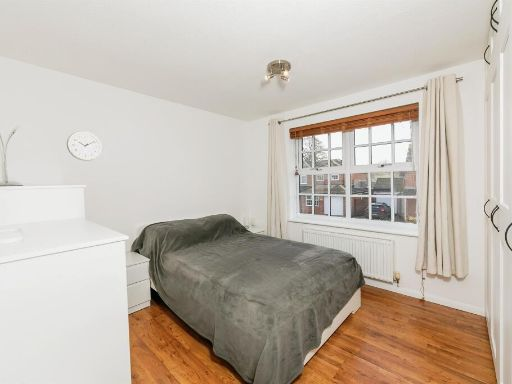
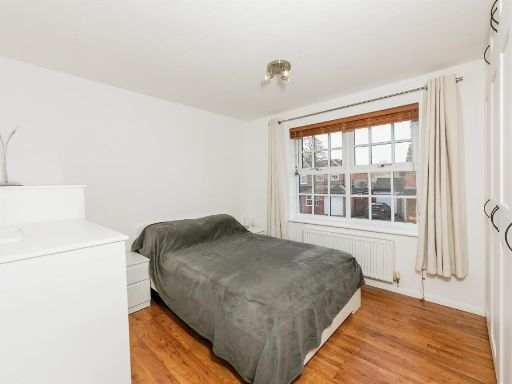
- wall clock [66,130,103,162]
